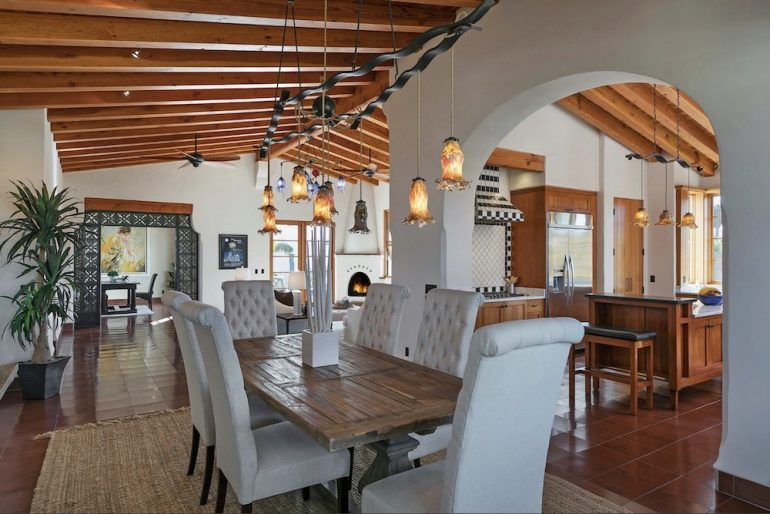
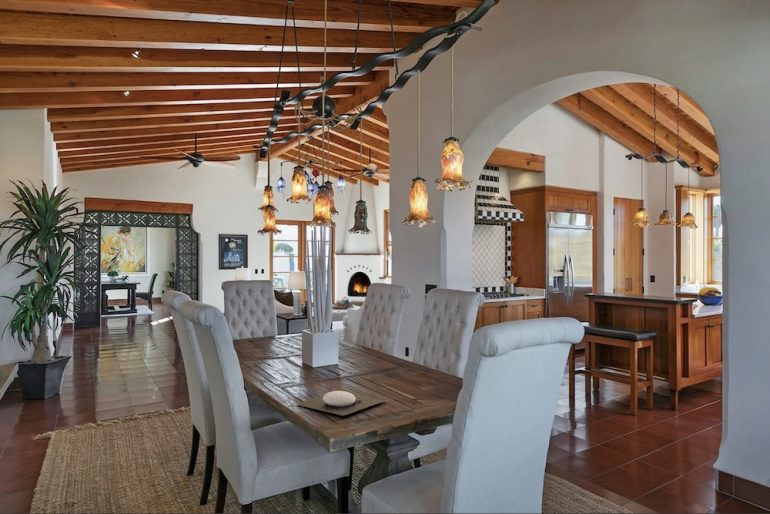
+ plate [295,390,387,417]
